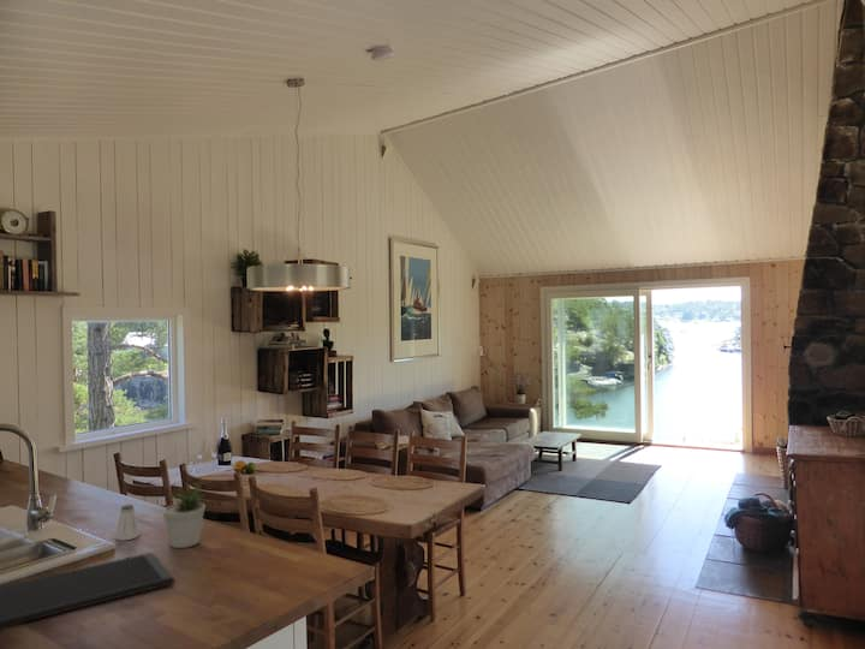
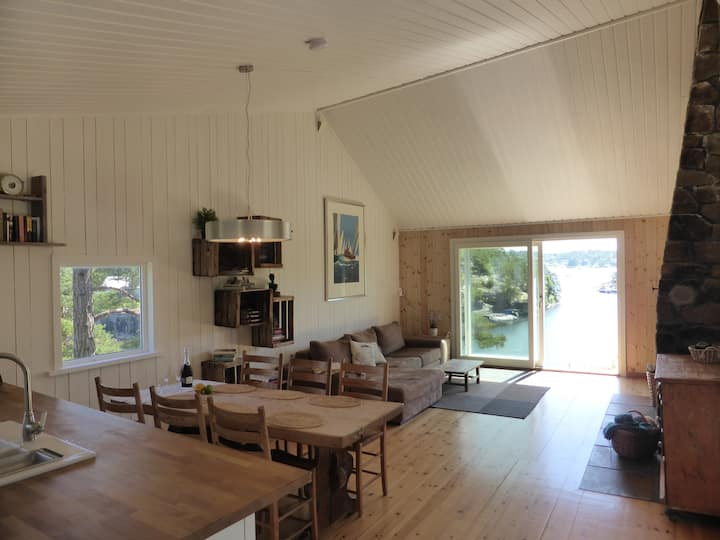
- potted plant [162,480,208,549]
- cutting board [0,552,175,630]
- saltshaker [114,504,141,541]
